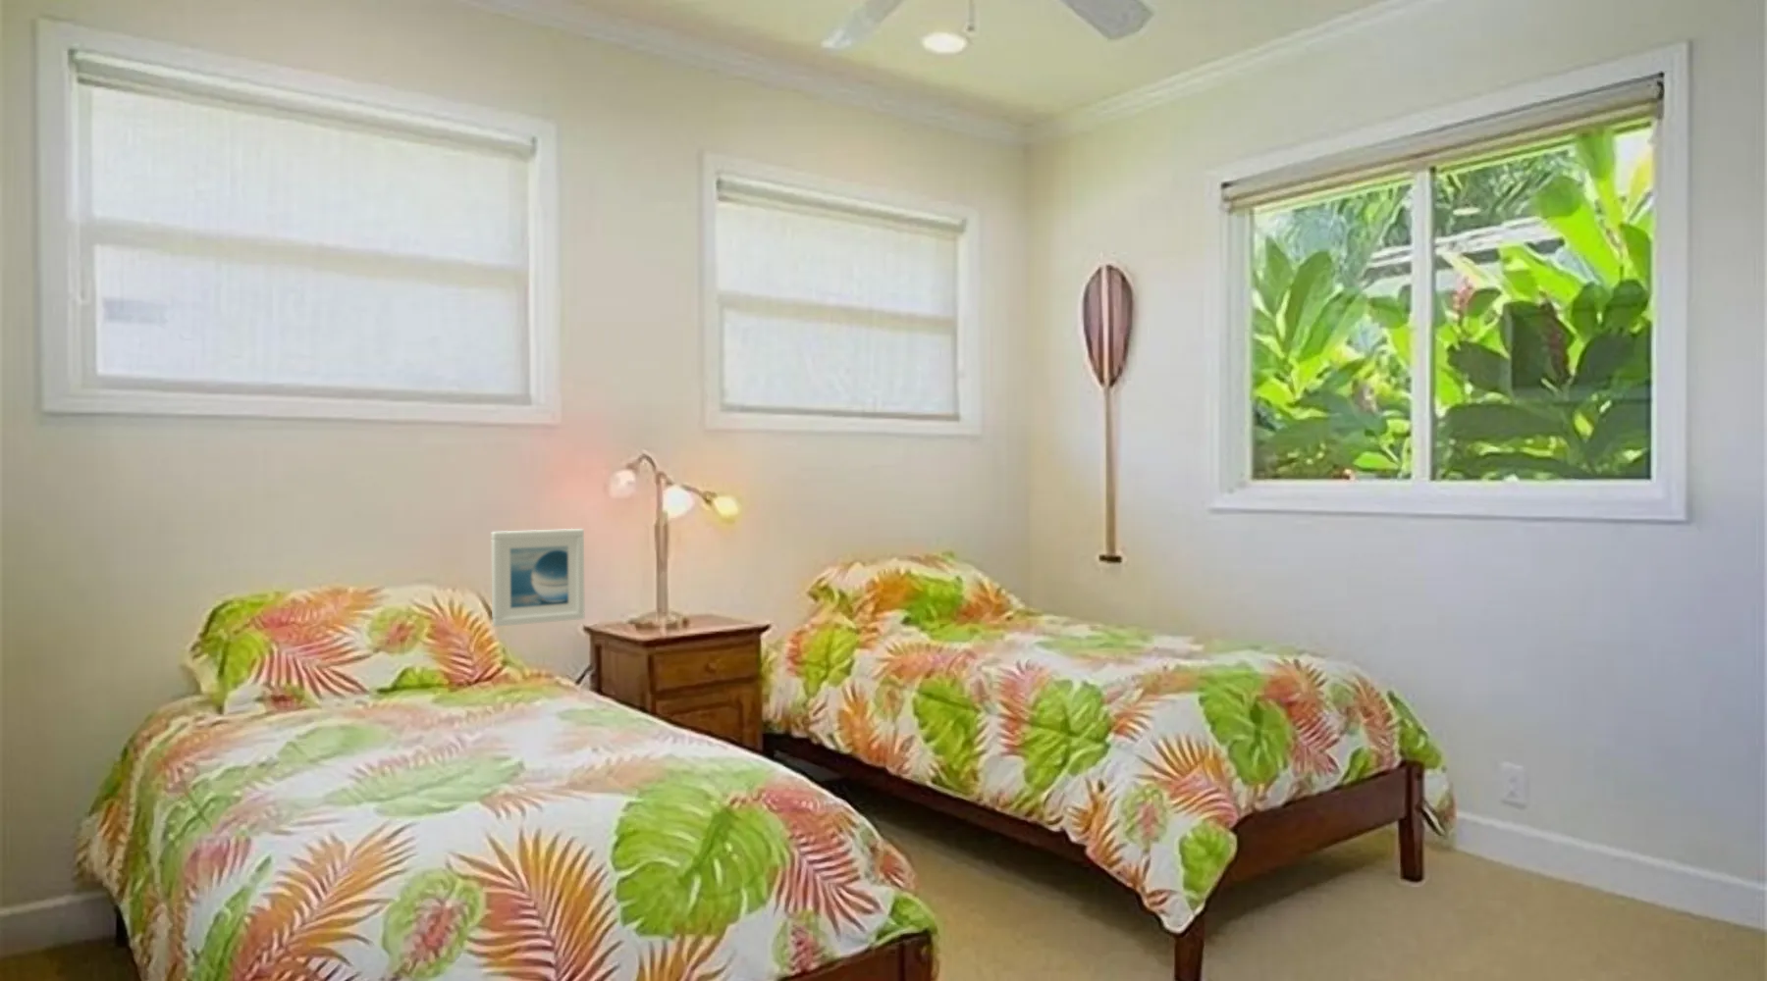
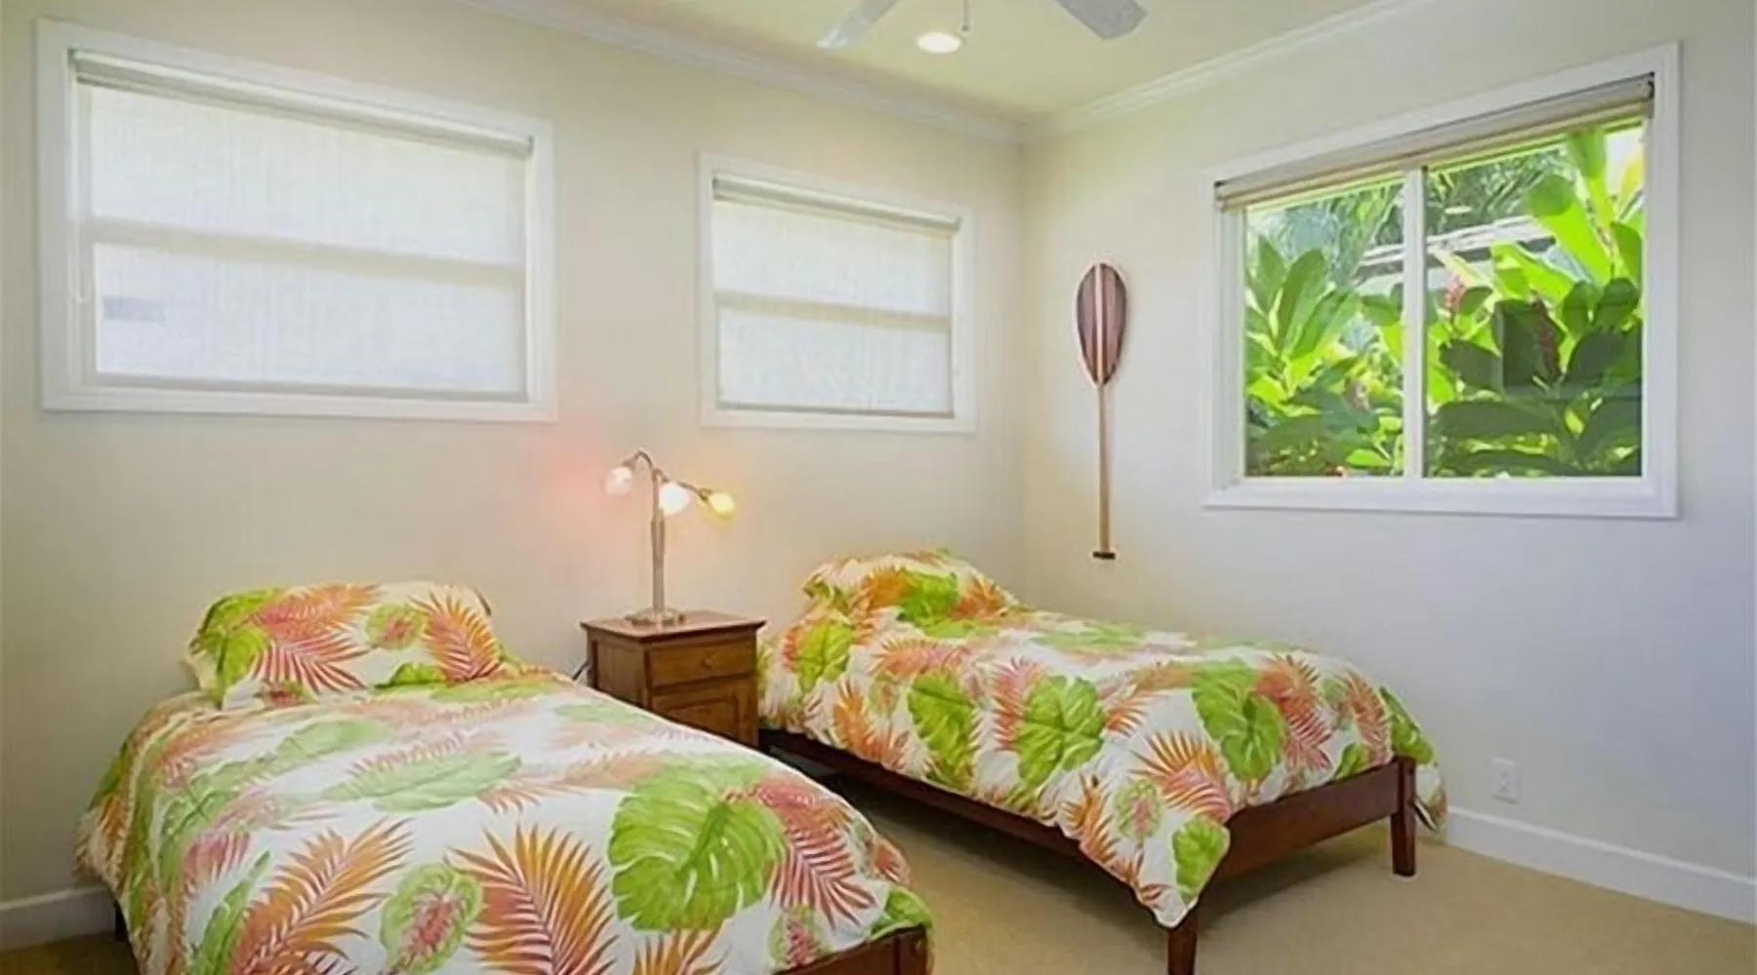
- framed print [491,528,585,628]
